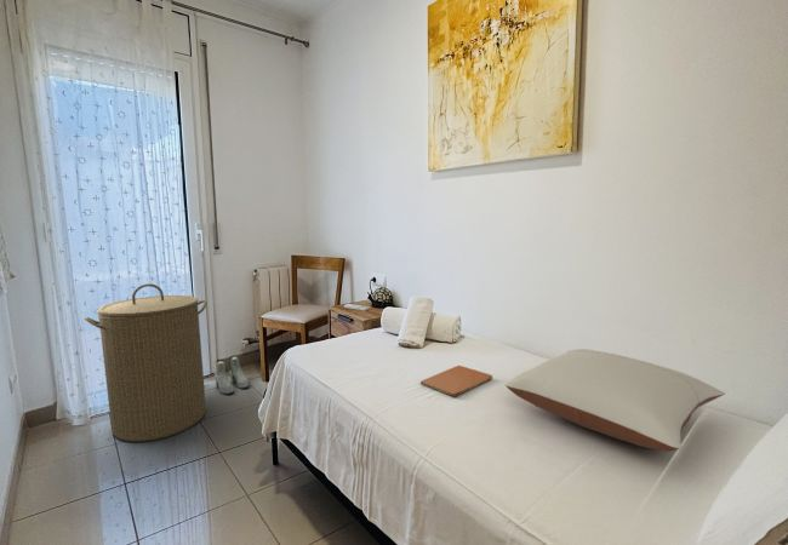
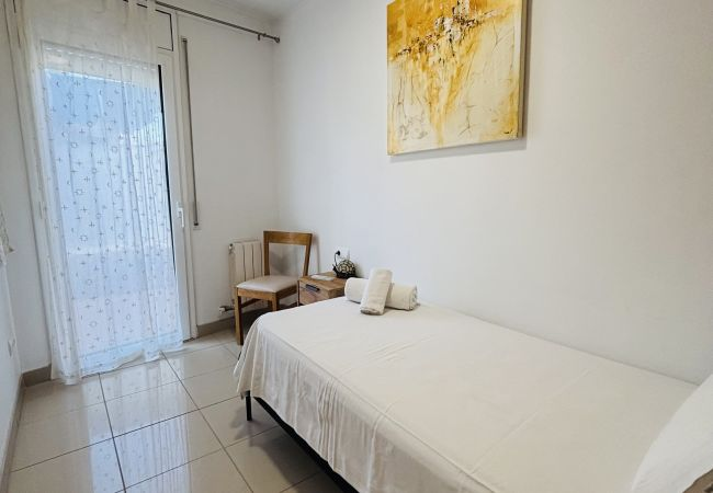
- book [419,365,493,398]
- pillow [503,348,726,453]
- laundry hamper [84,282,209,443]
- boots [213,354,250,395]
